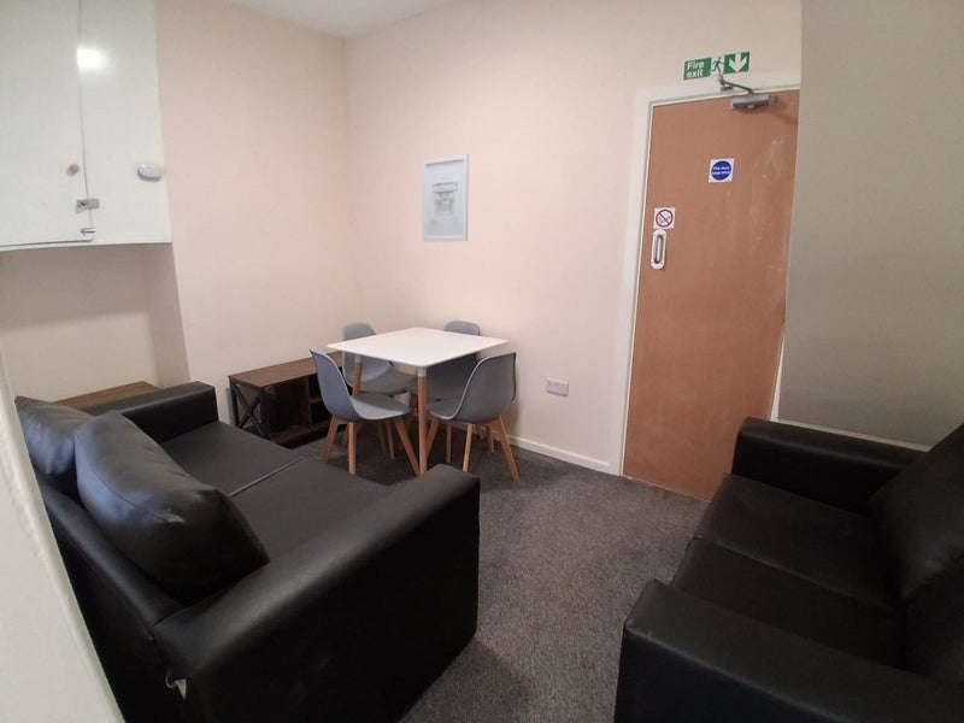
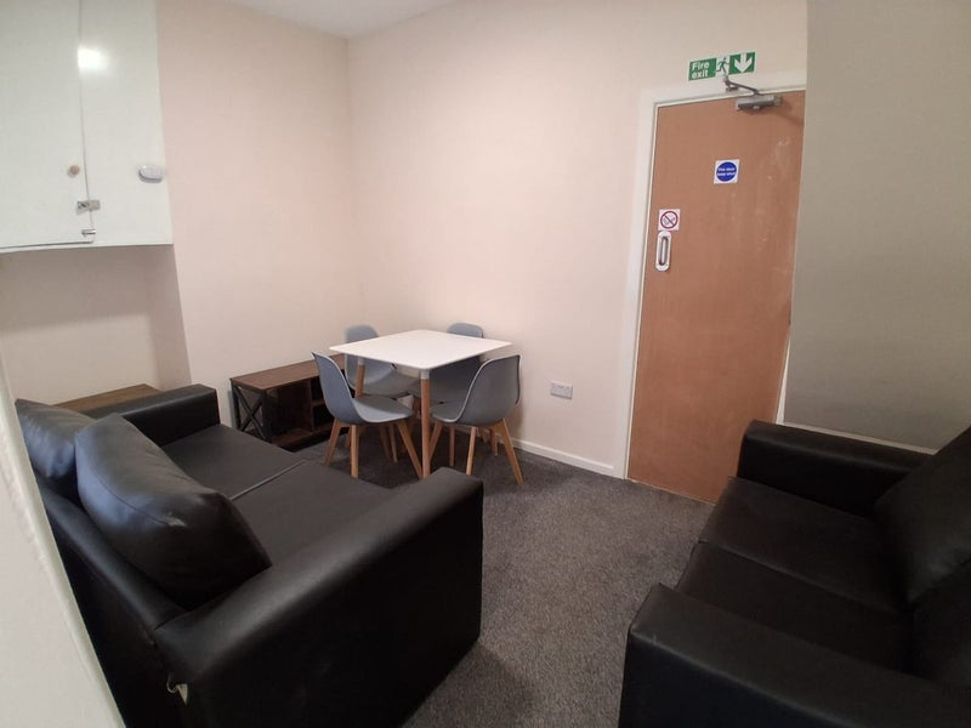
- wall art [421,153,470,243]
